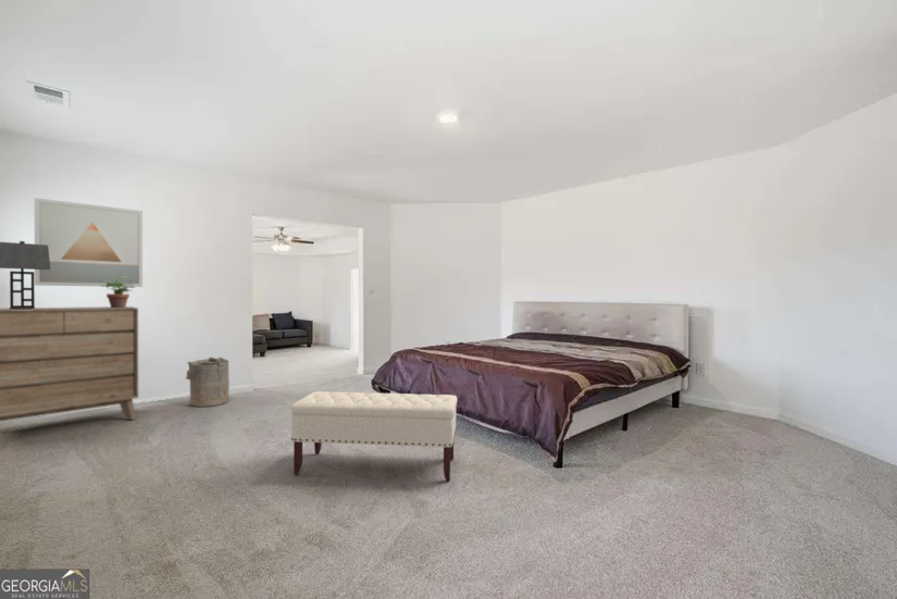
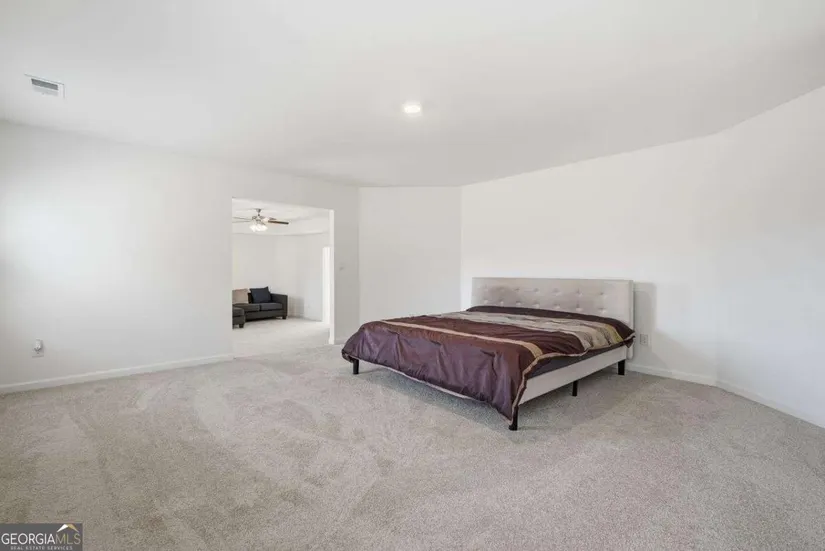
- wall art [33,197,144,288]
- laundry hamper [184,357,231,408]
- table lamp [0,240,51,310]
- dresser [0,305,139,422]
- potted plant [95,276,136,308]
- bench [290,390,458,483]
